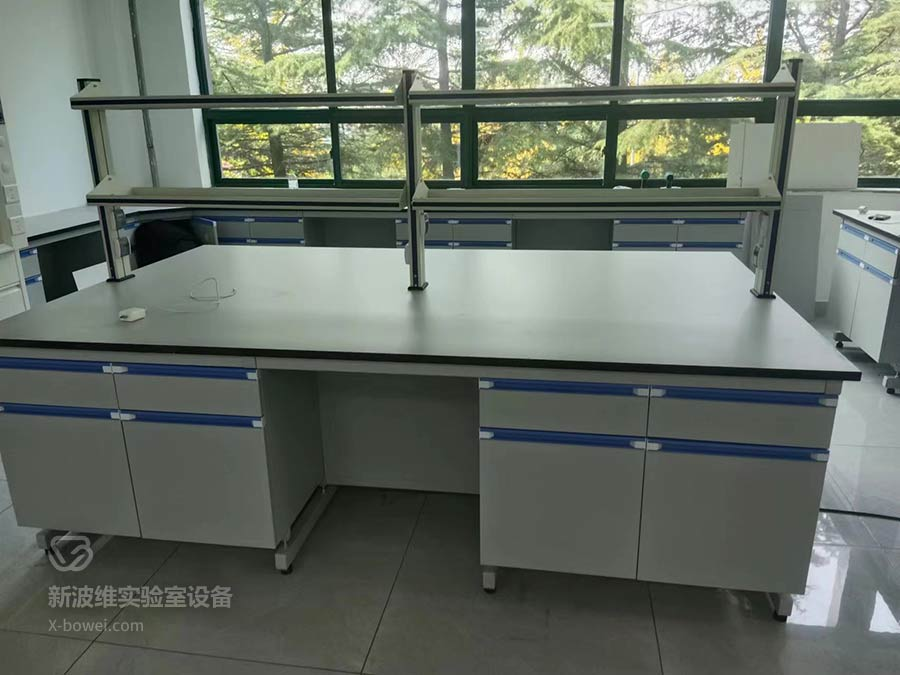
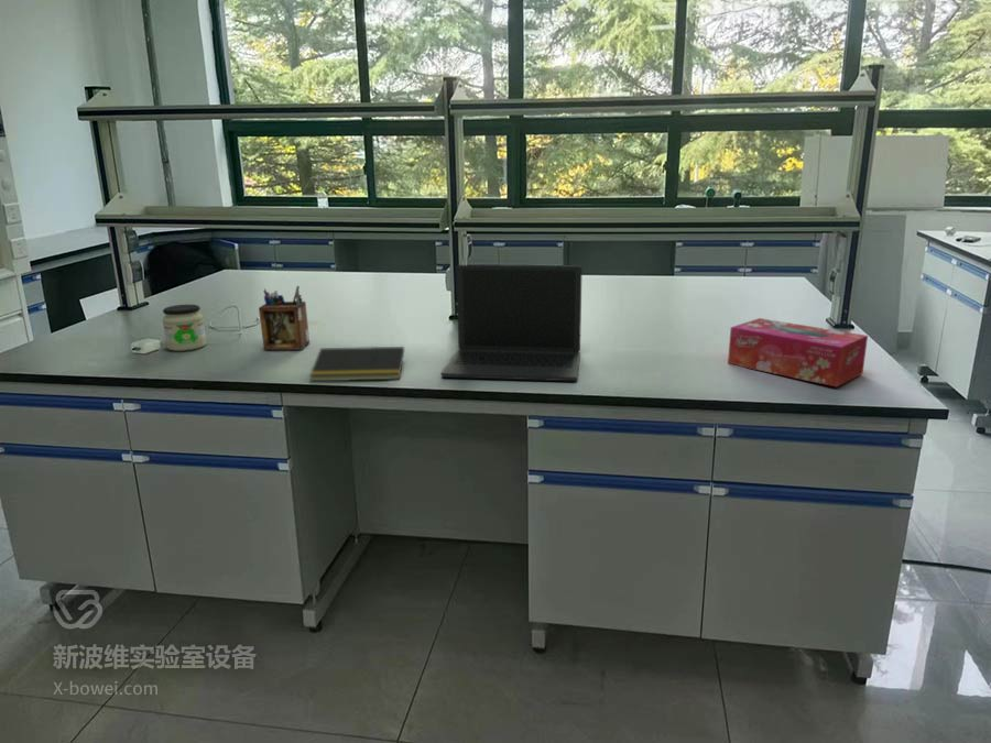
+ jar [161,304,207,352]
+ tissue box [727,317,869,387]
+ desk organizer [258,285,311,351]
+ laptop [440,264,584,382]
+ notepad [308,346,405,382]
